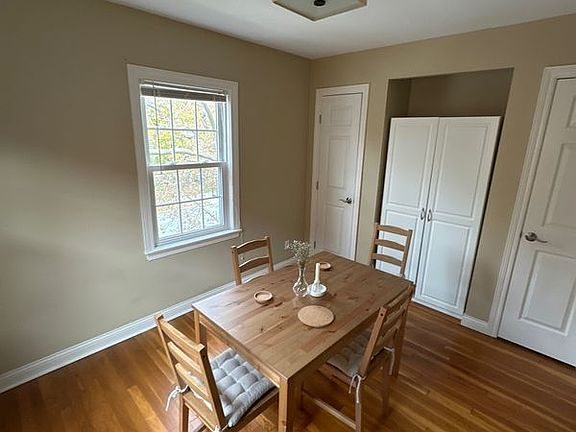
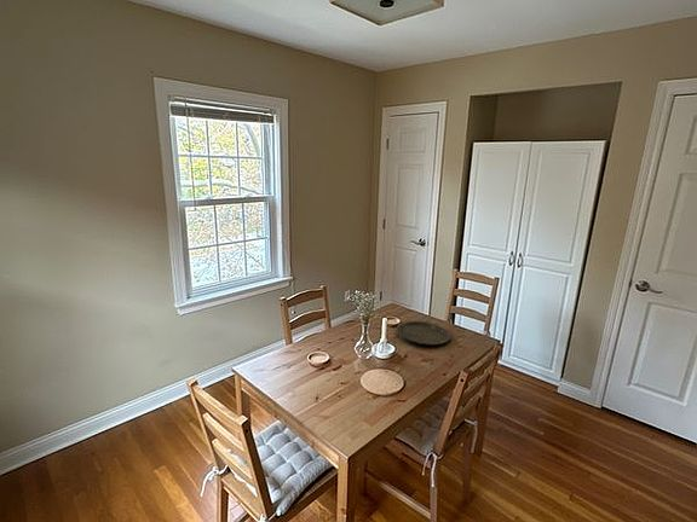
+ plate [394,320,453,346]
